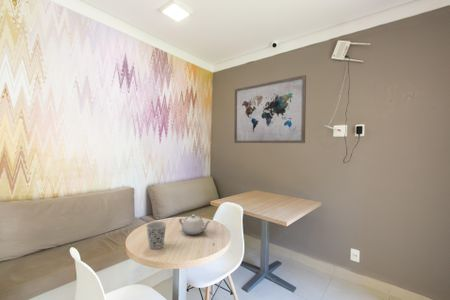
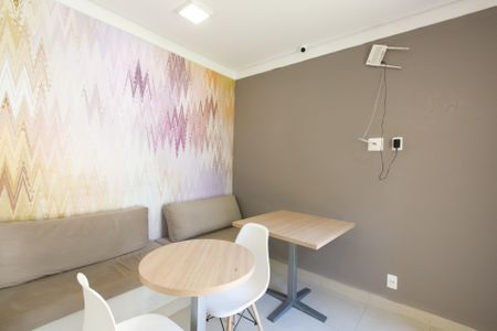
- teapot [178,213,212,236]
- wall art [233,74,307,144]
- cup [145,221,167,250]
